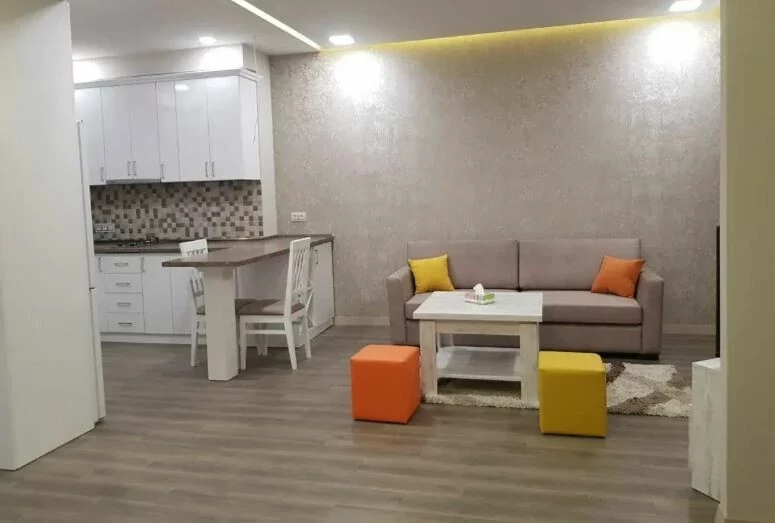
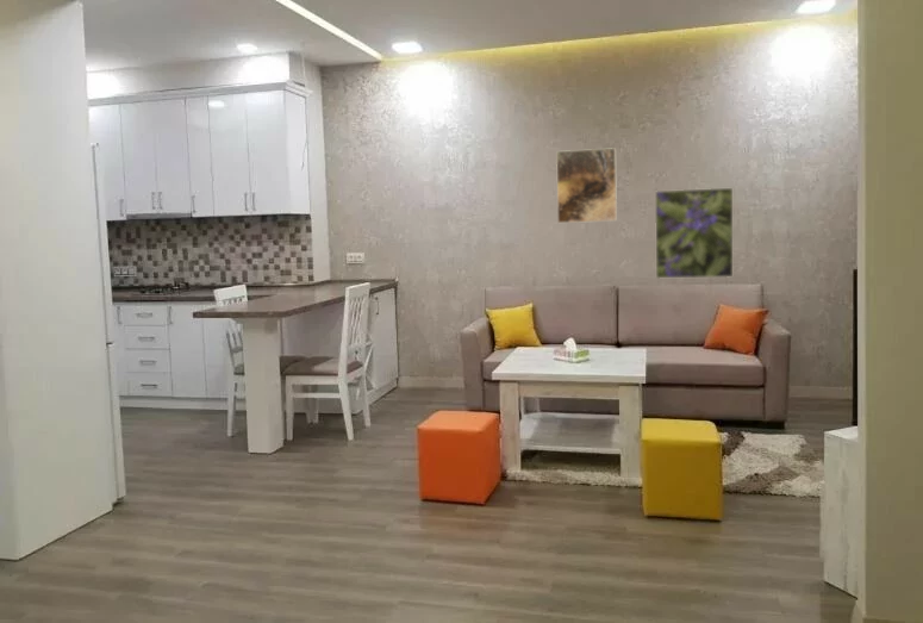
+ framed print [654,187,734,280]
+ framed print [555,147,618,224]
